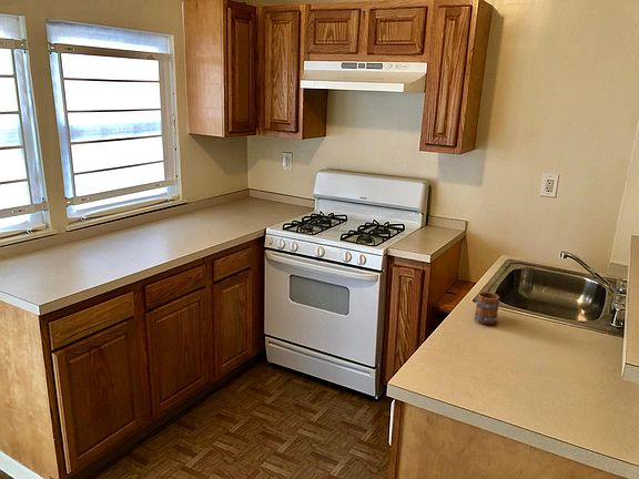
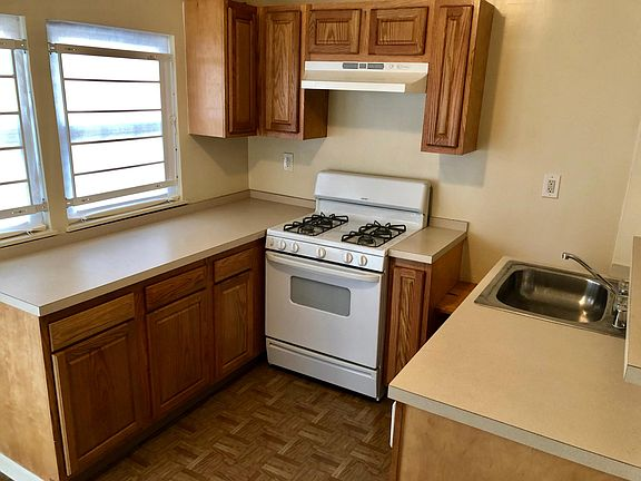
- mug [474,286,500,326]
